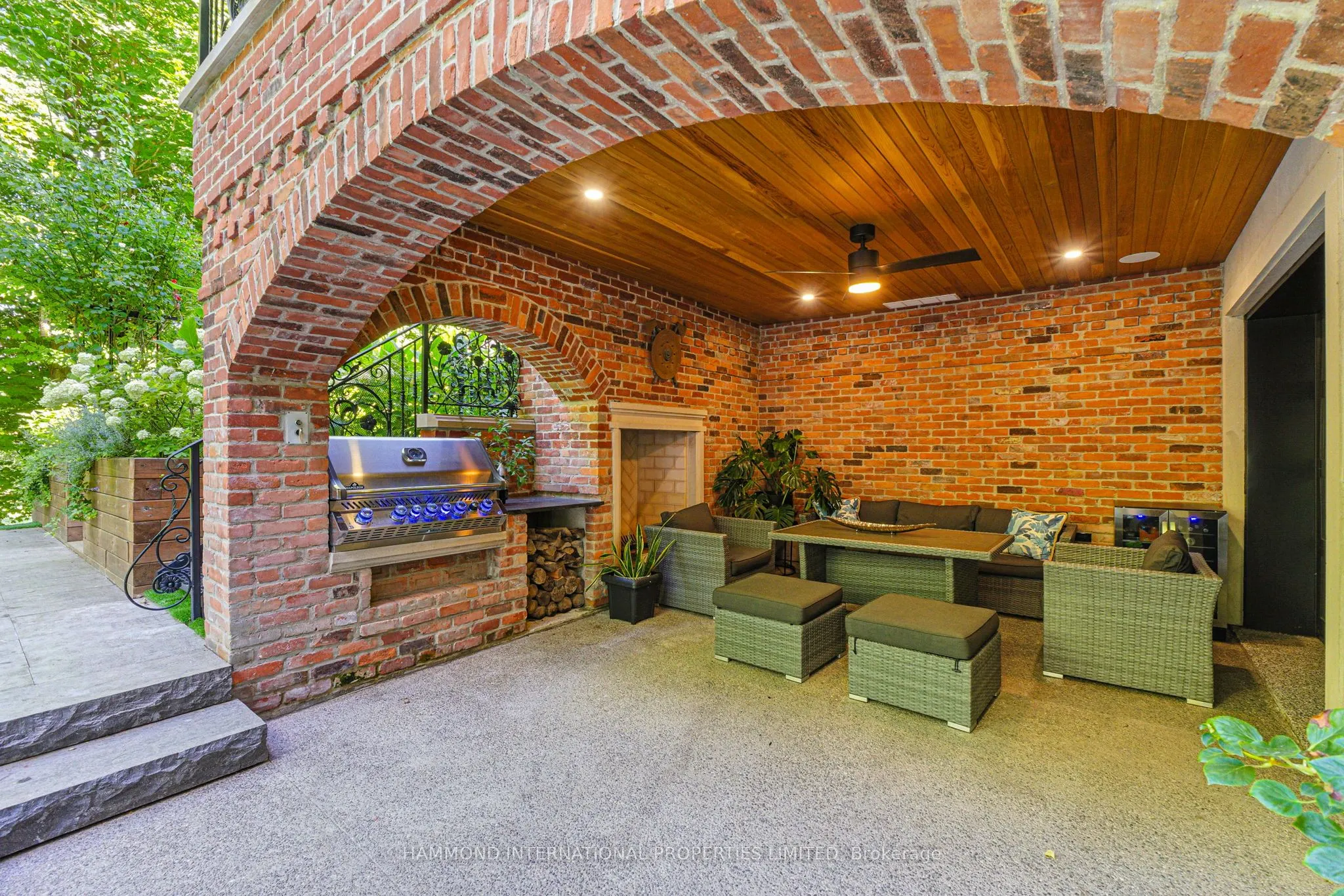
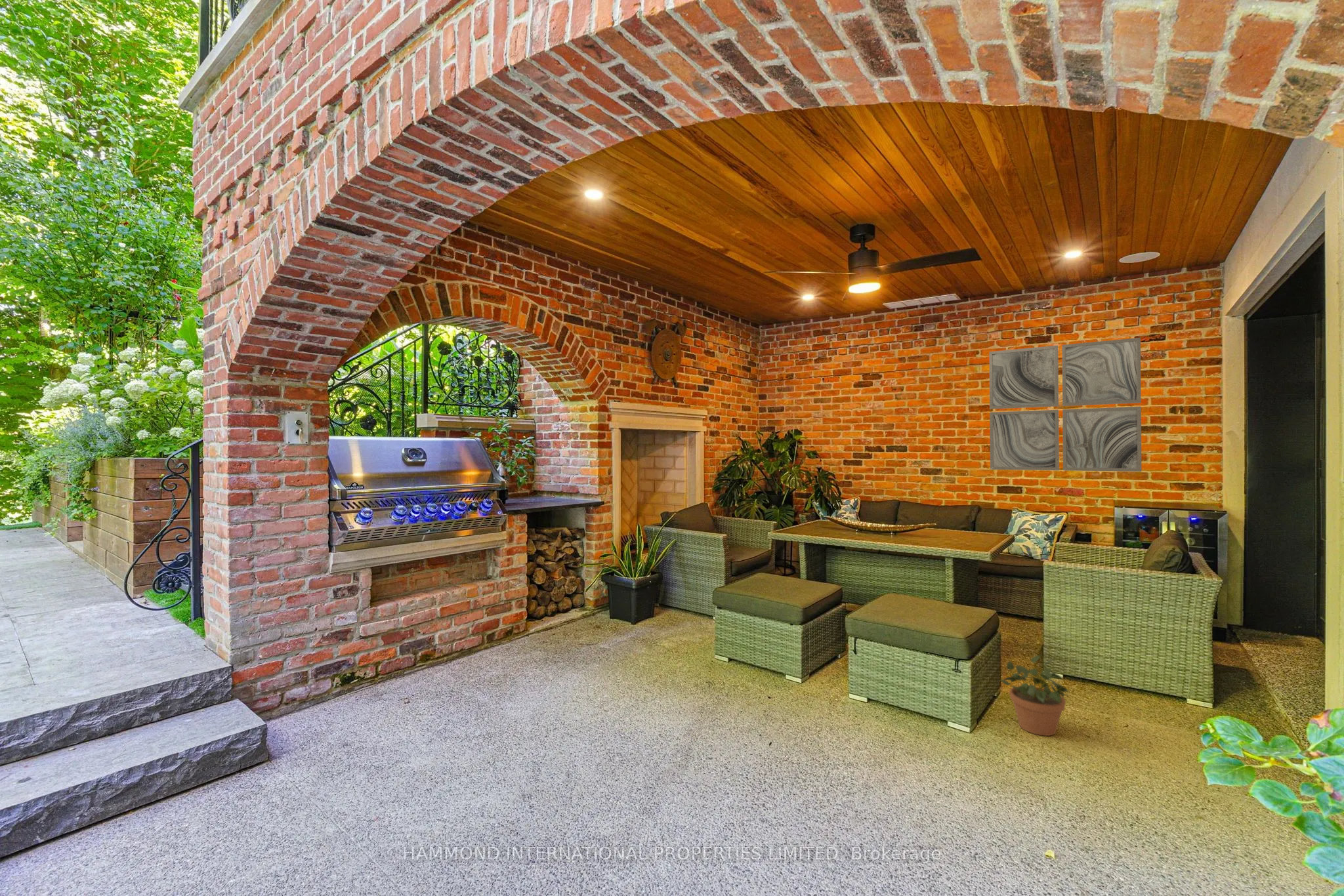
+ potted plant [999,655,1070,737]
+ wall art [989,337,1142,472]
